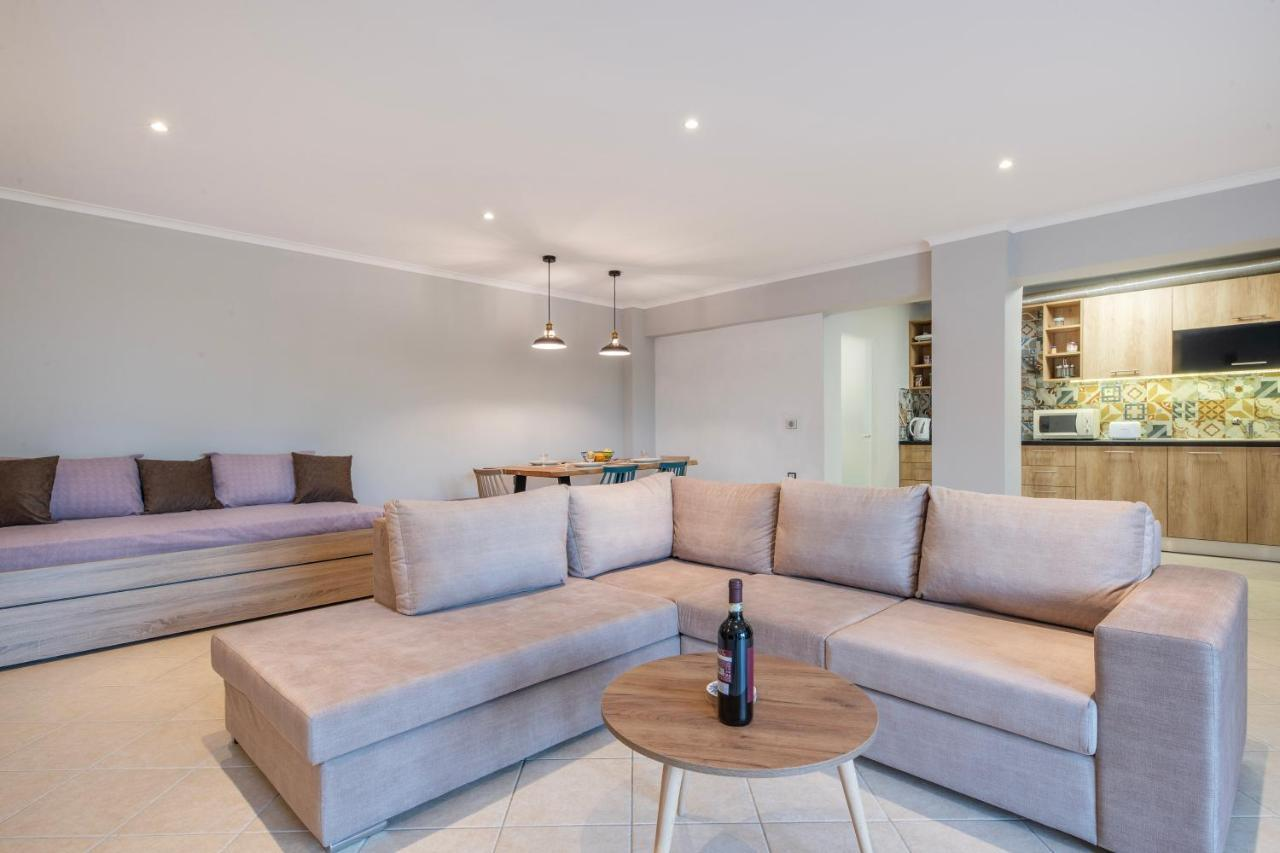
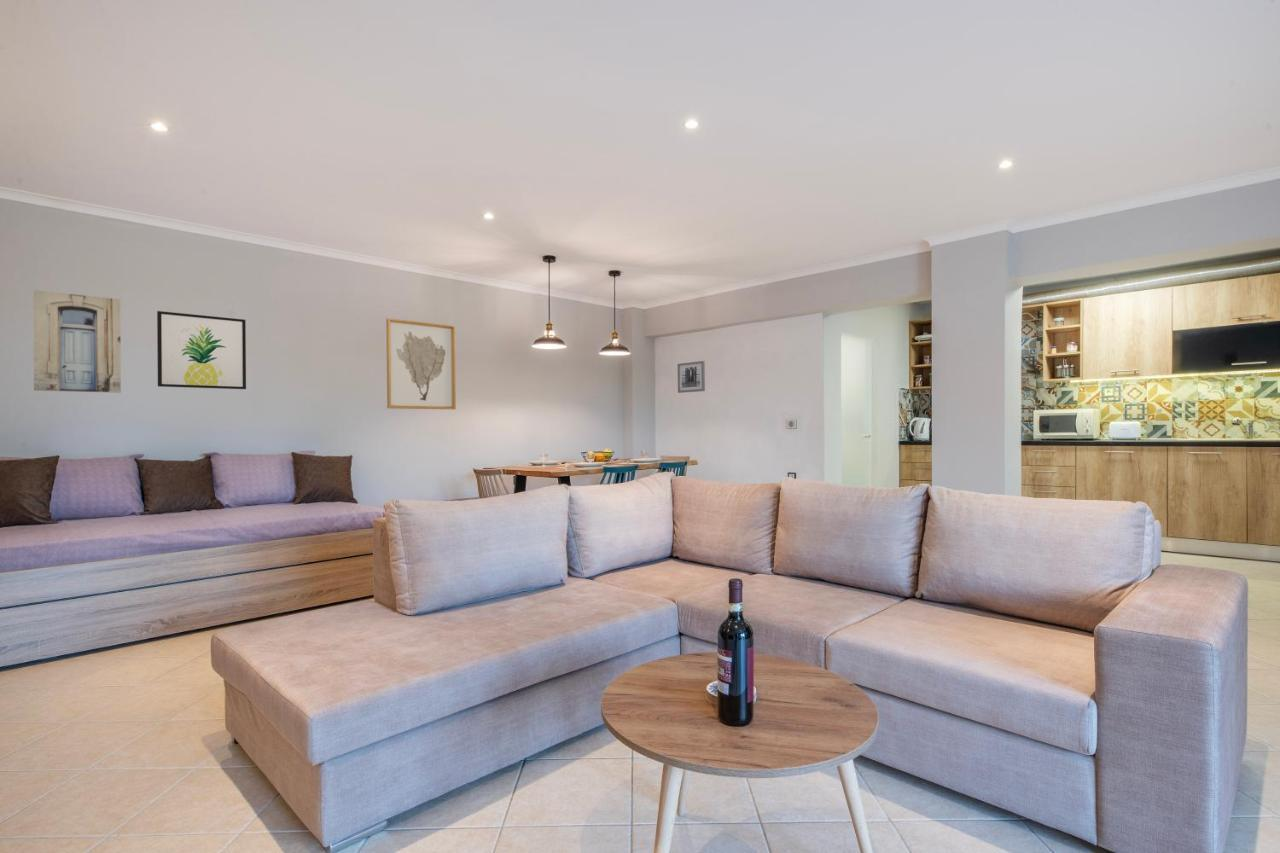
+ wall art [677,360,706,394]
+ wall art [385,317,457,410]
+ wall art [32,289,122,394]
+ wall art [156,310,247,390]
